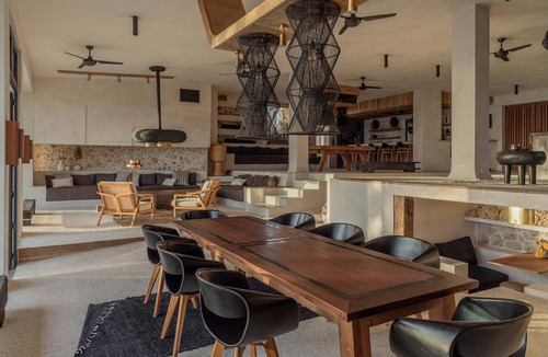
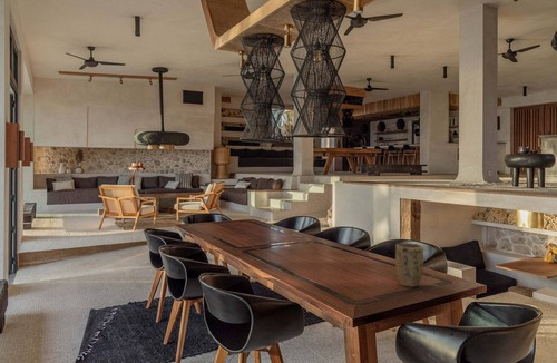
+ plant pot [394,242,424,288]
